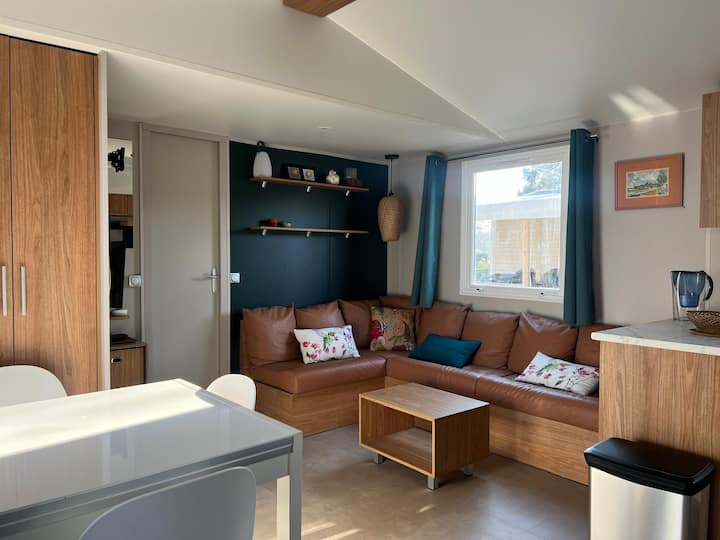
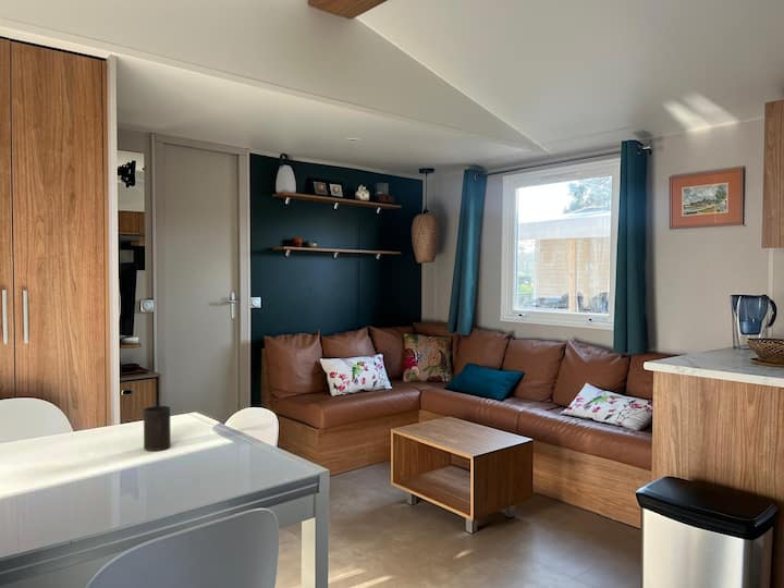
+ cup [143,405,172,452]
